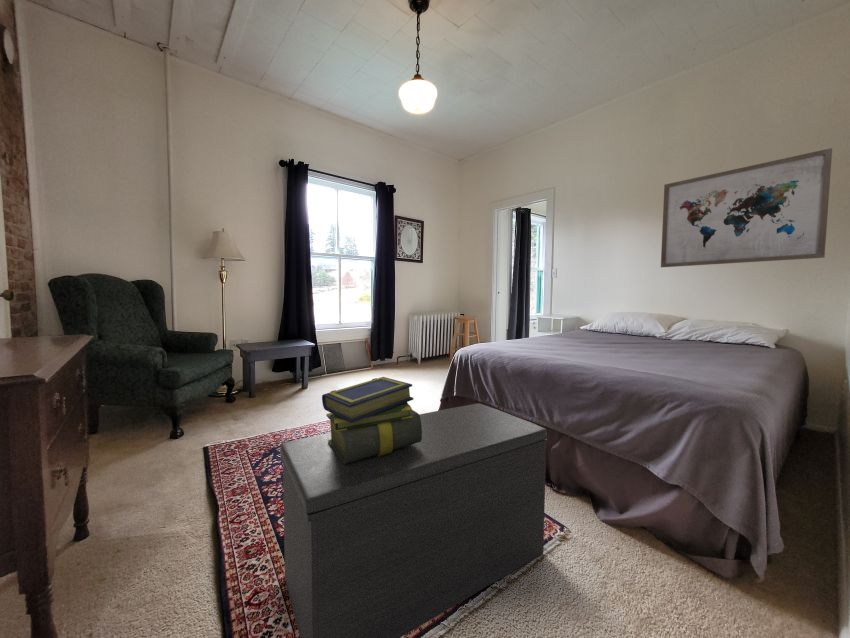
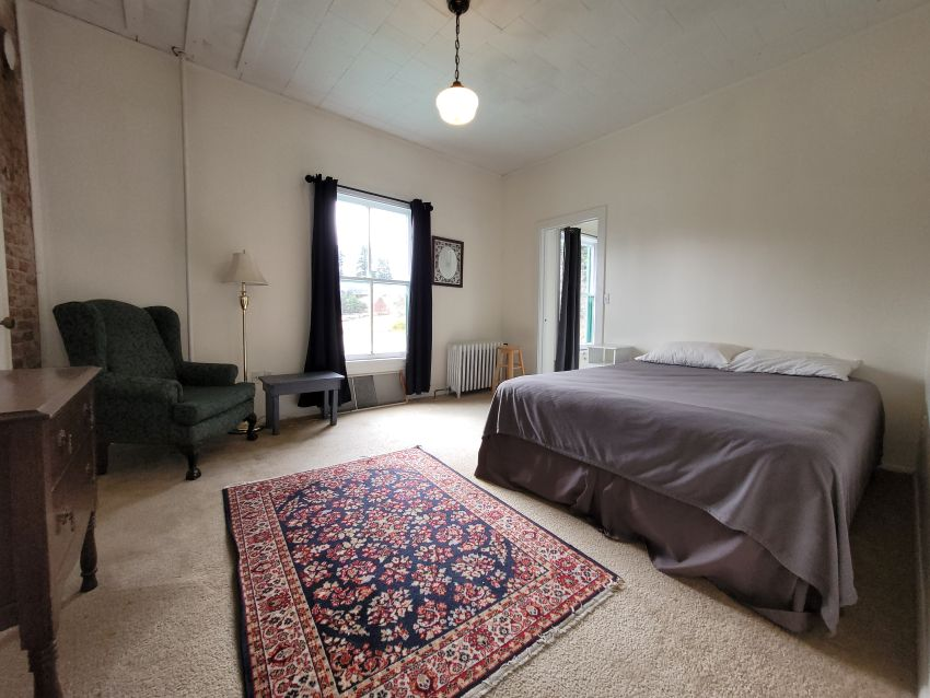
- wall art [660,147,833,268]
- stack of books [321,376,422,464]
- bench [279,402,549,638]
